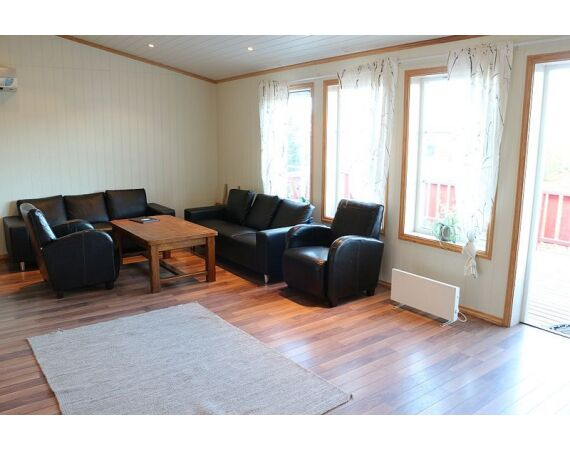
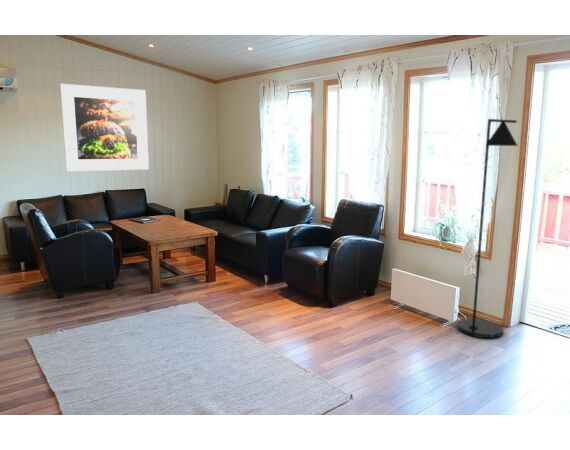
+ floor lamp [456,118,519,339]
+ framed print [59,83,150,172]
